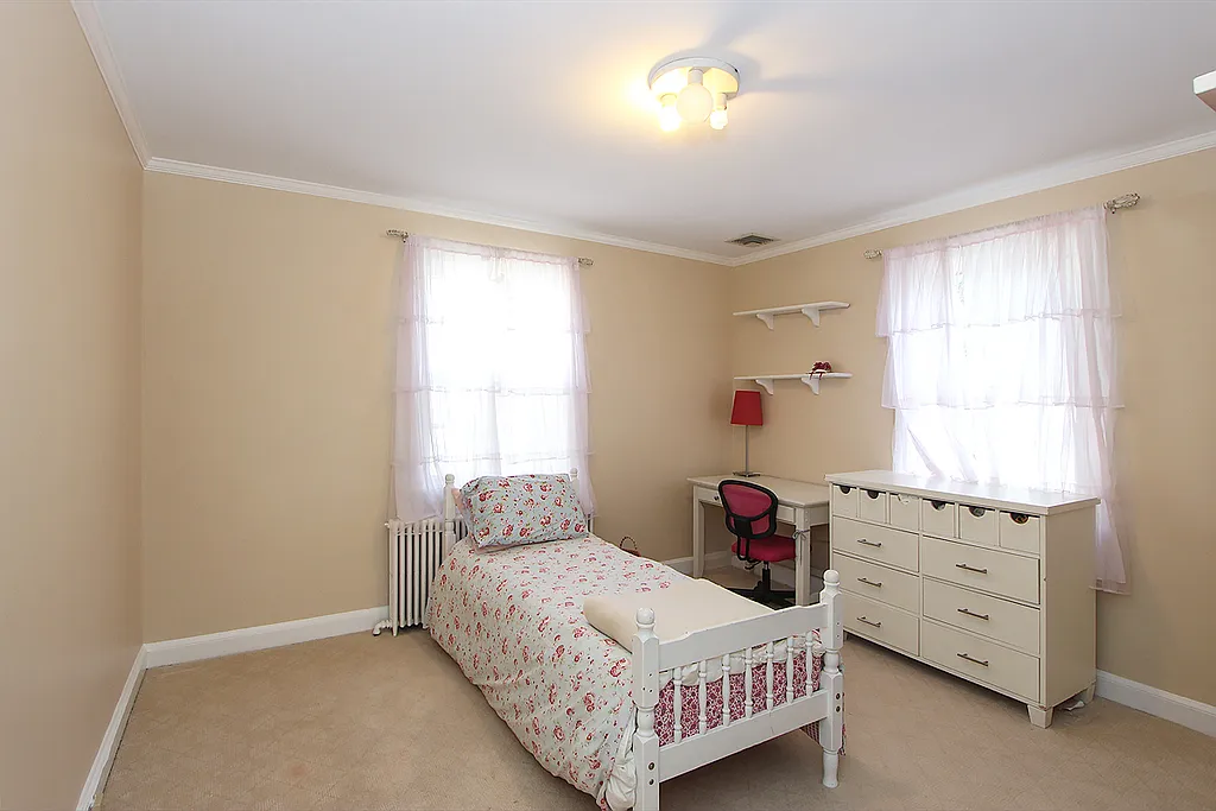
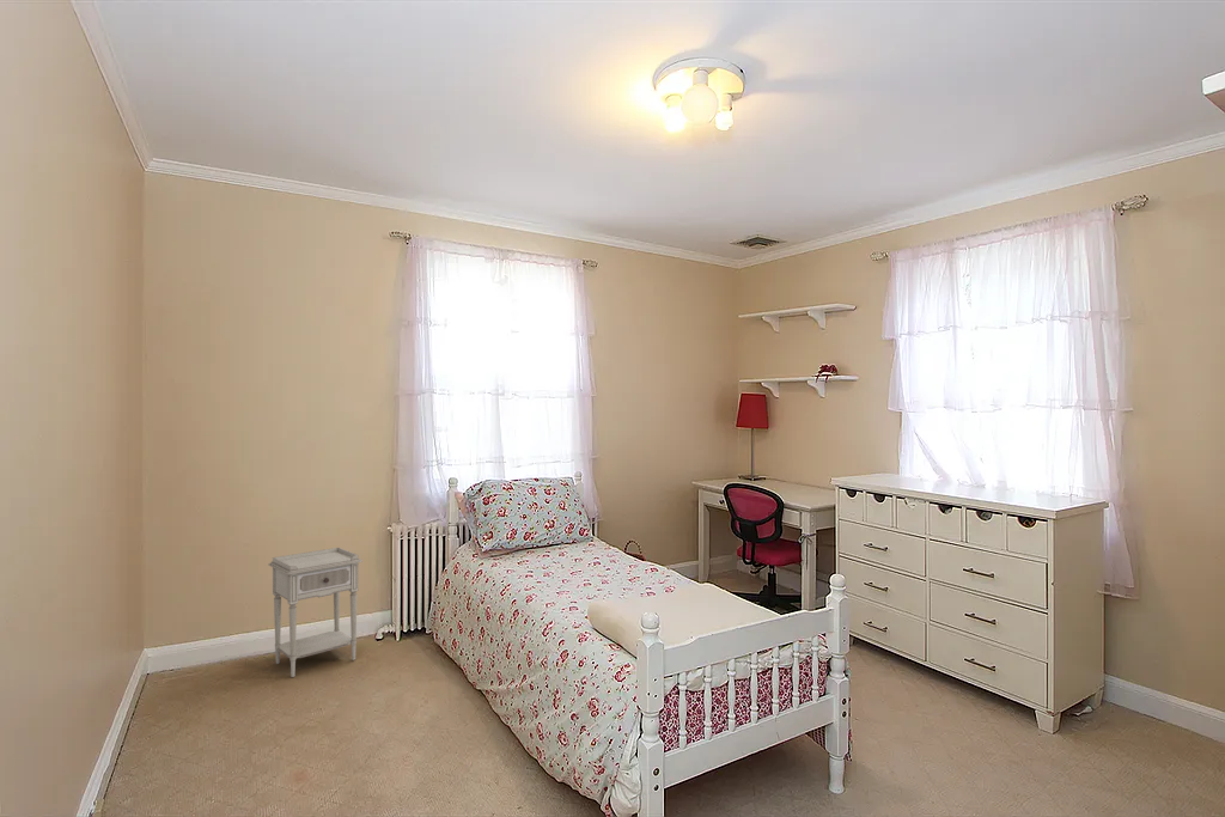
+ nightstand [267,547,364,678]
